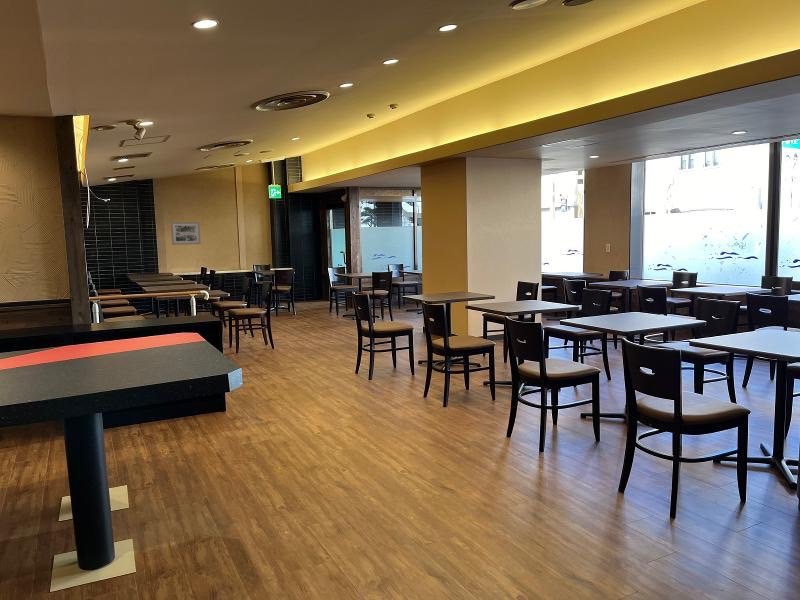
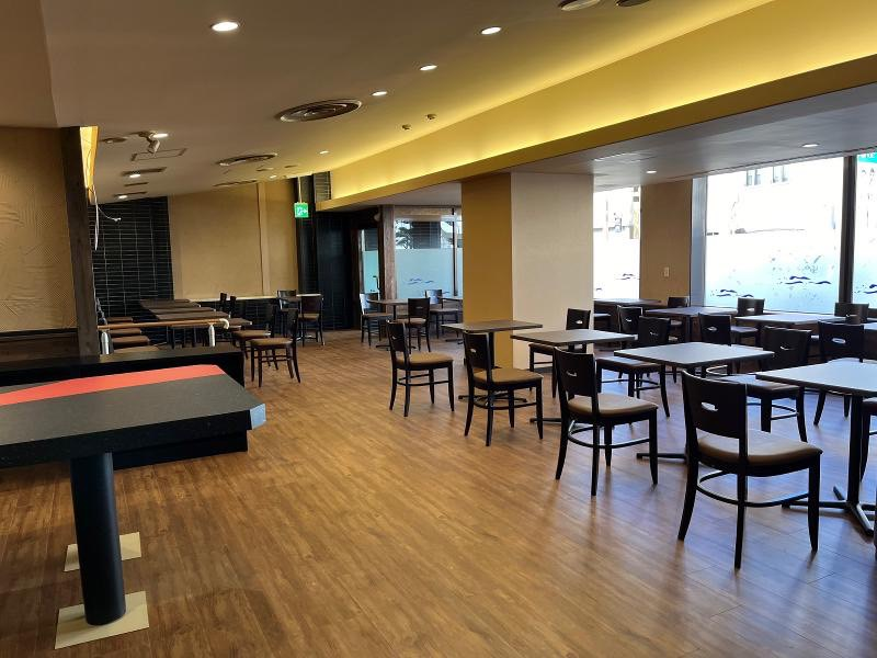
- wall art [170,221,202,246]
